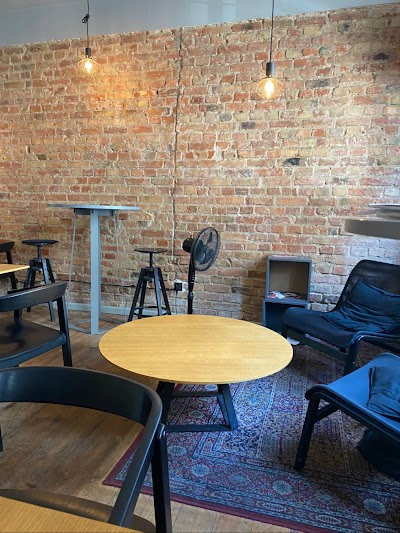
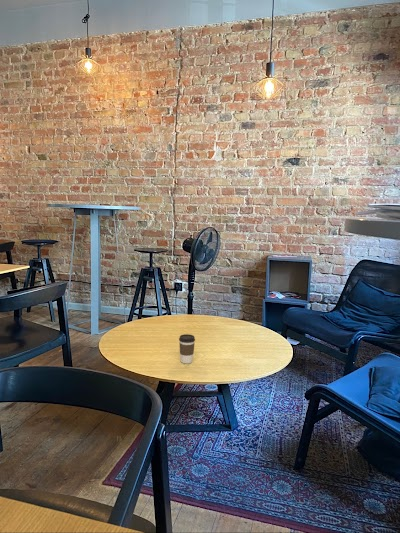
+ coffee cup [178,333,196,364]
